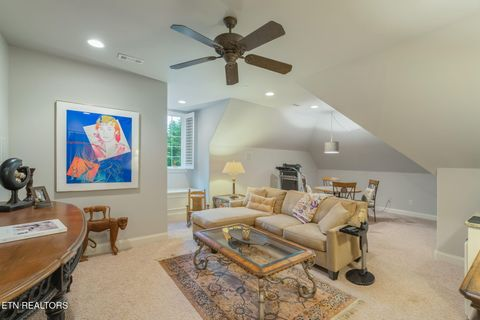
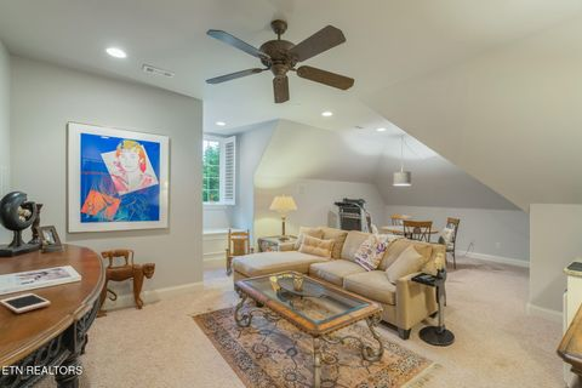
+ cell phone [0,292,51,314]
